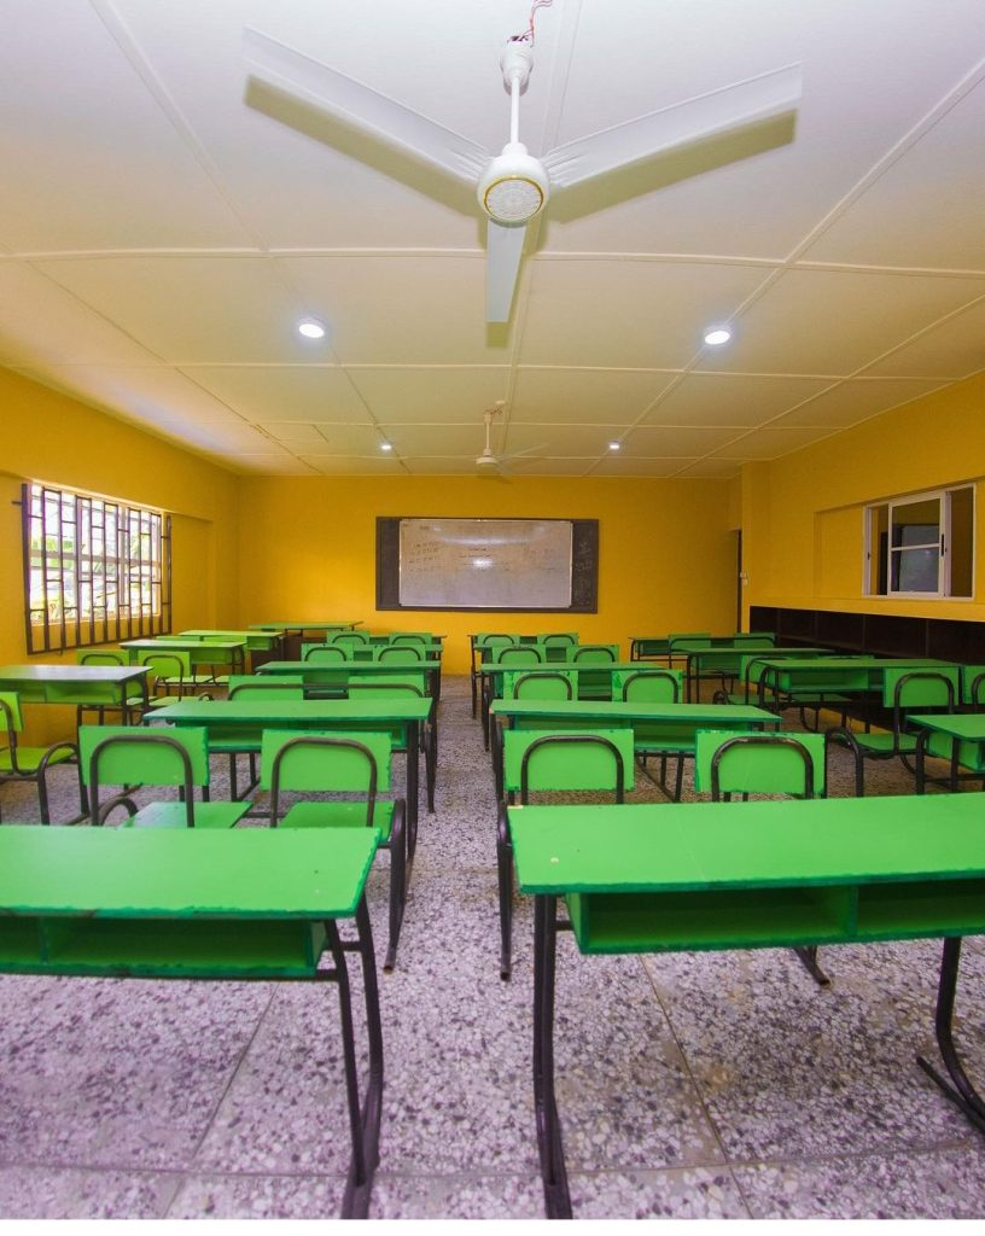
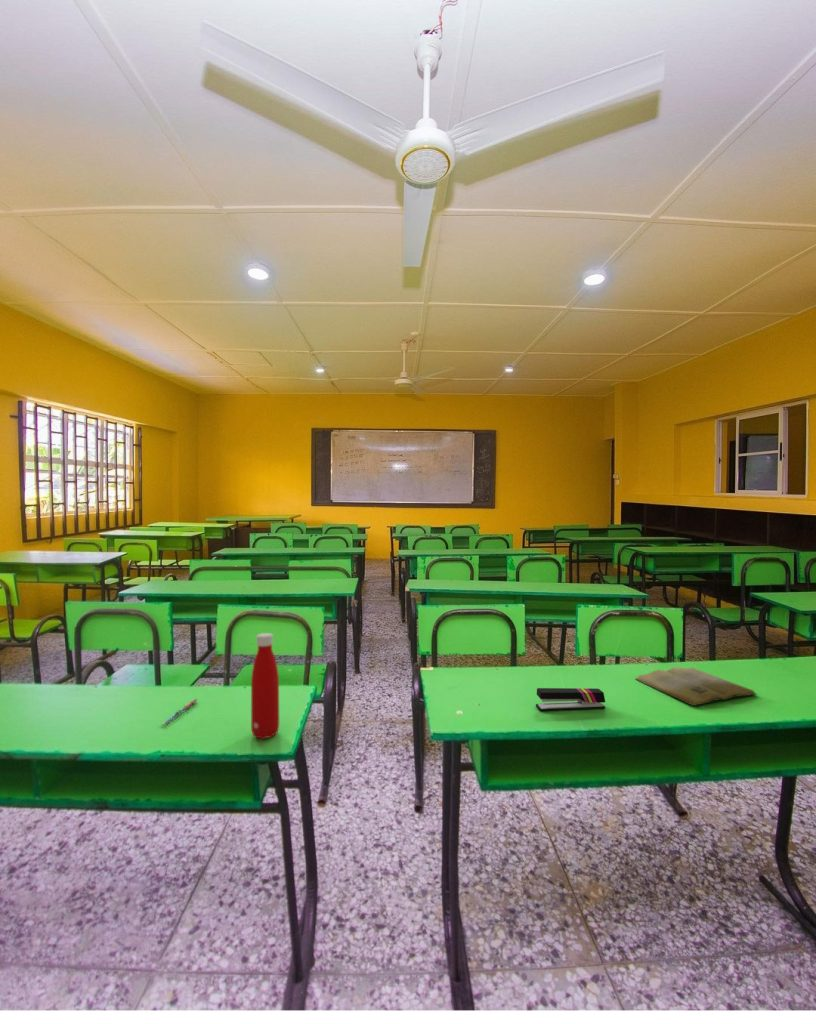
+ pen [161,698,198,726]
+ bottle [250,632,280,740]
+ book [634,666,757,707]
+ stapler [535,687,606,712]
